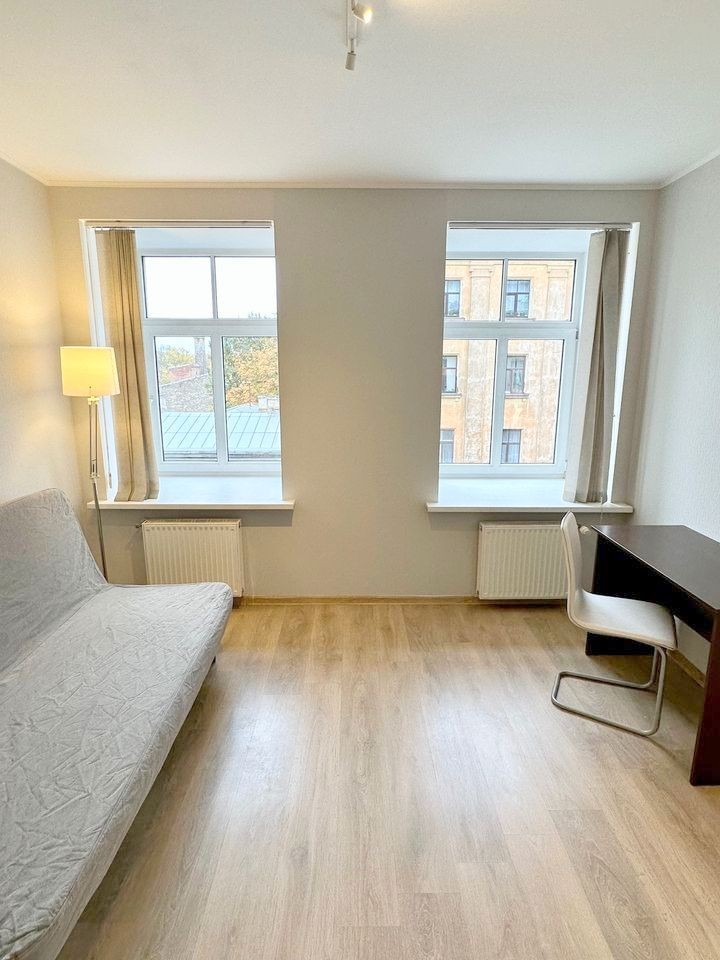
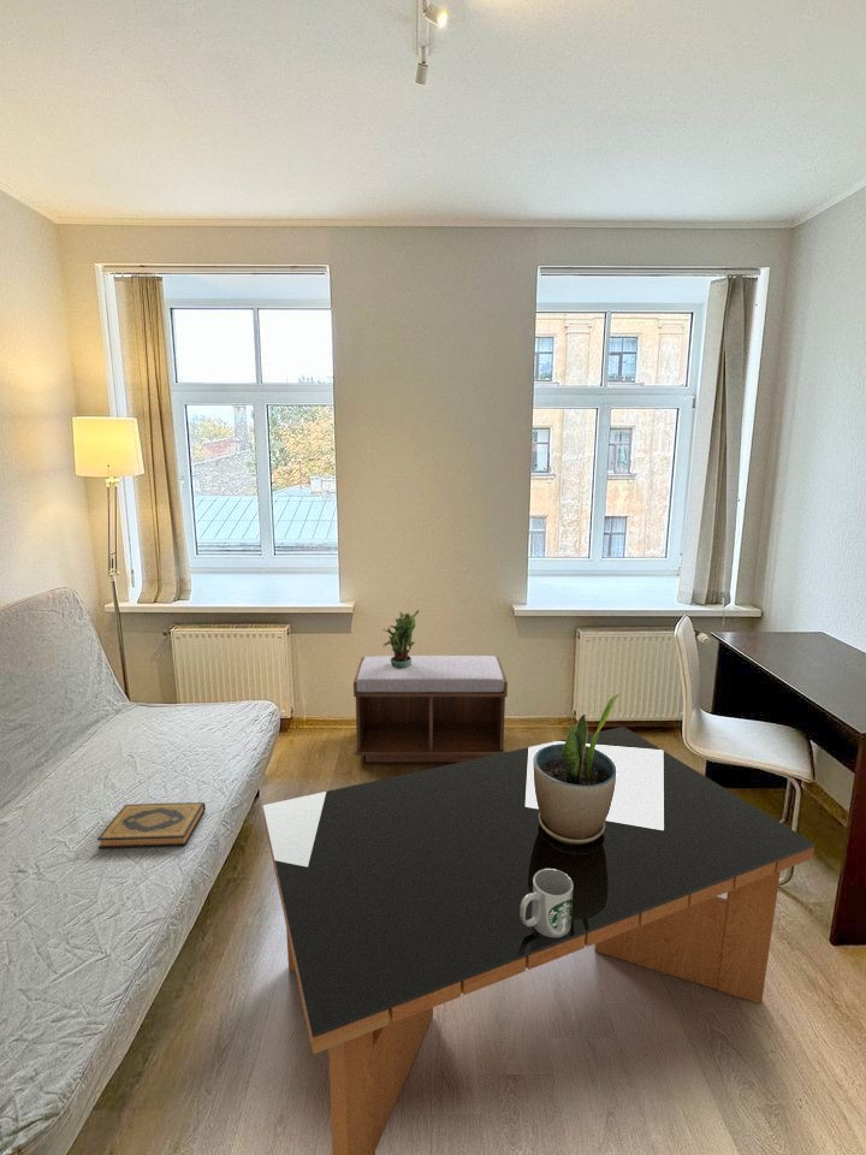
+ potted plant [381,609,420,668]
+ potted plant [533,693,621,845]
+ coffee table [262,725,815,1155]
+ hardback book [96,801,207,849]
+ mug [520,869,574,937]
+ bench [352,654,509,763]
